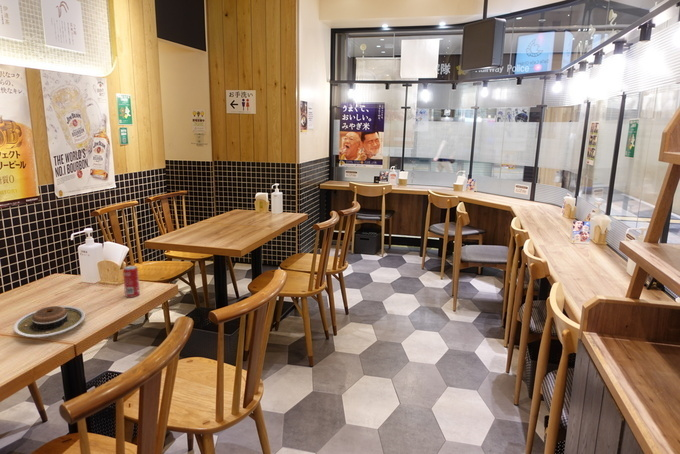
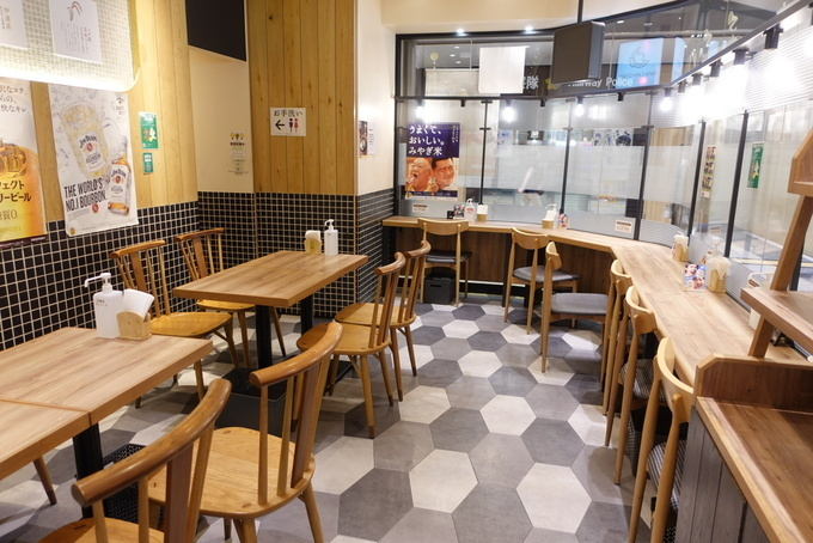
- plate [13,305,86,339]
- beverage can [122,265,141,298]
